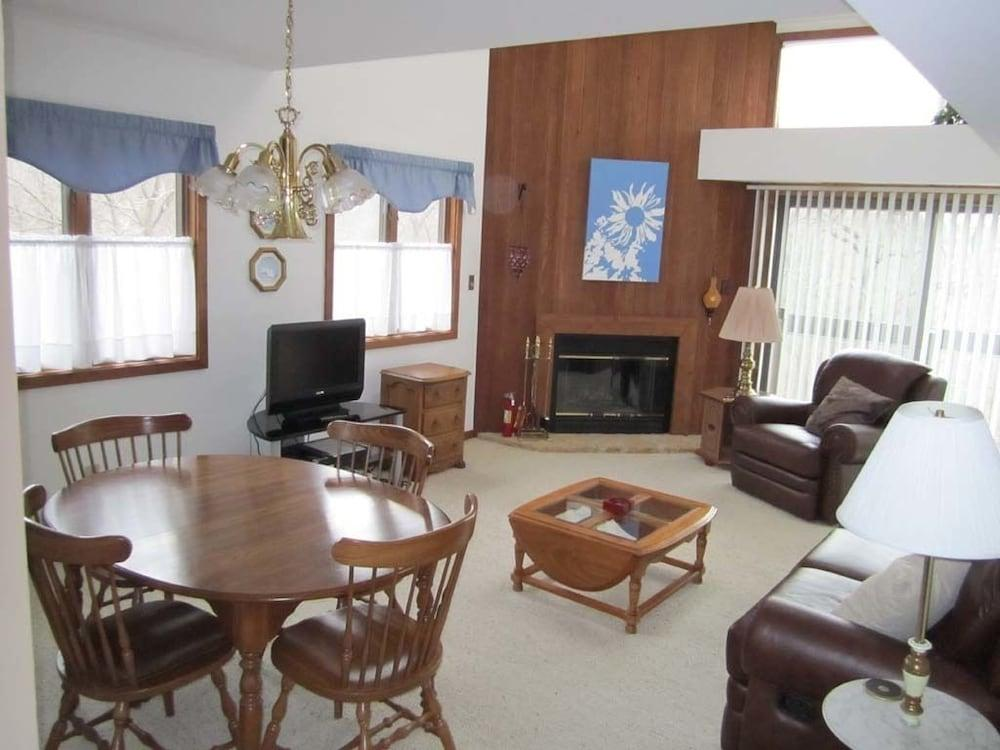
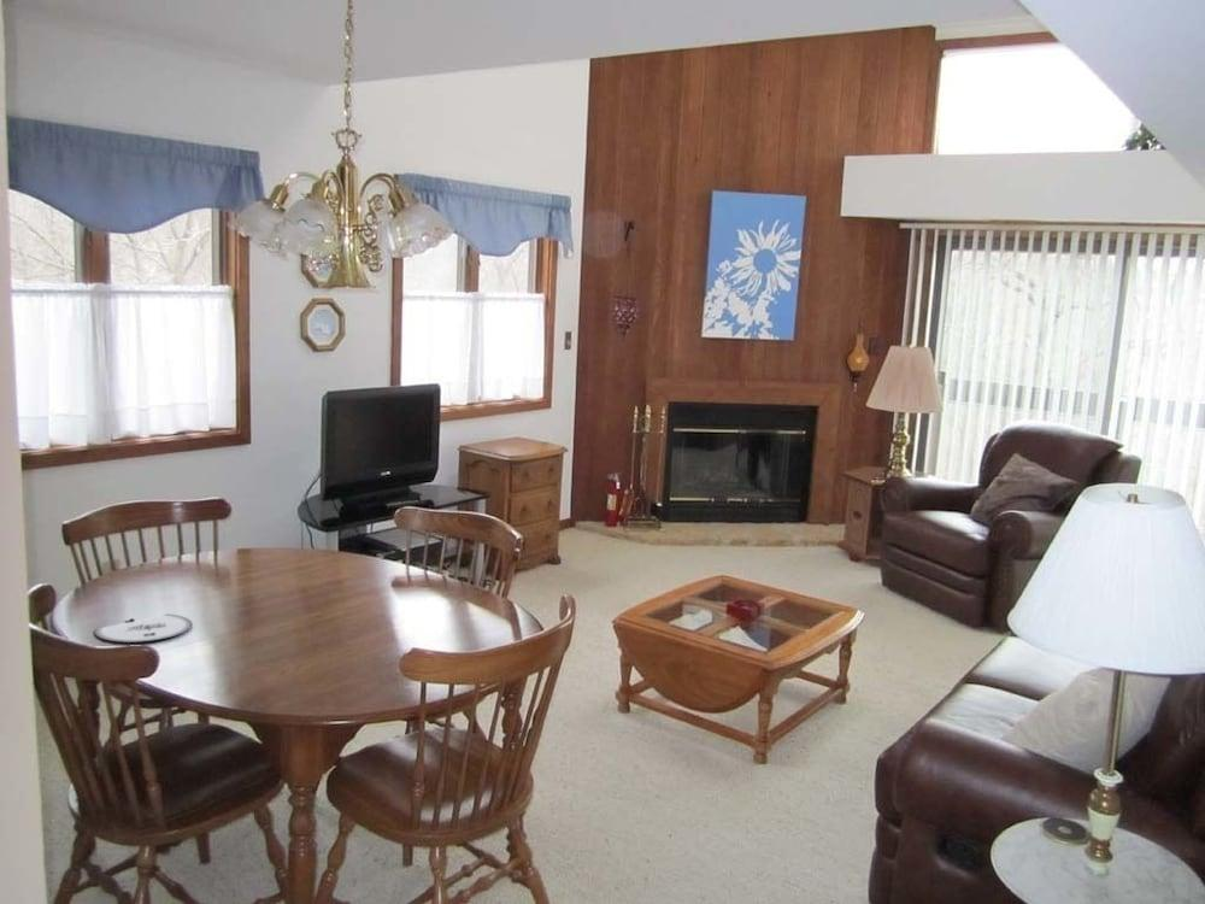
+ plate [93,614,194,644]
